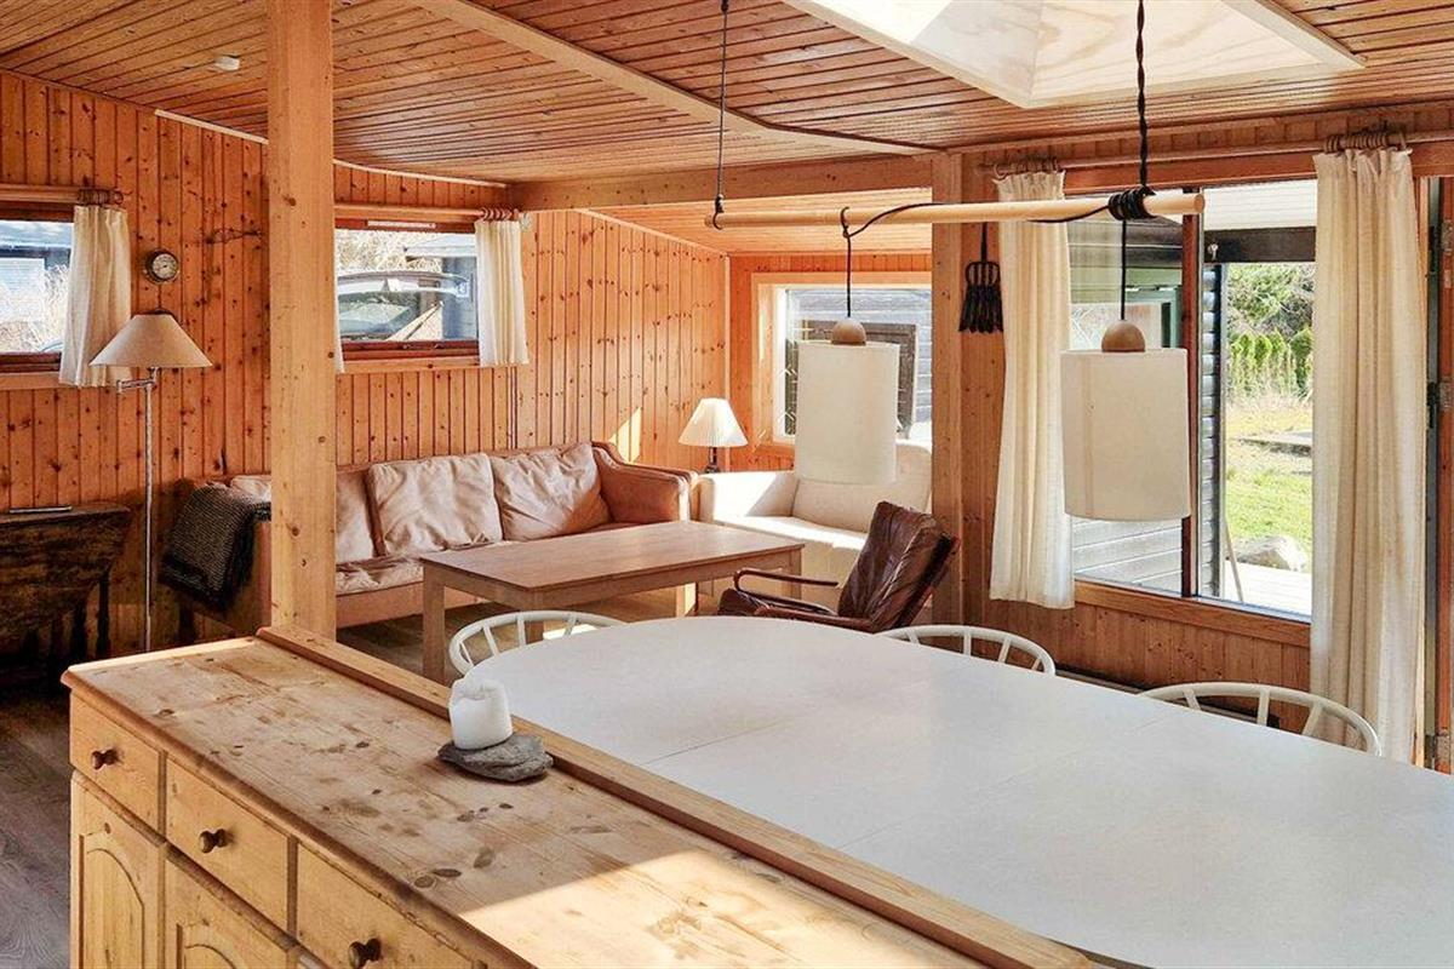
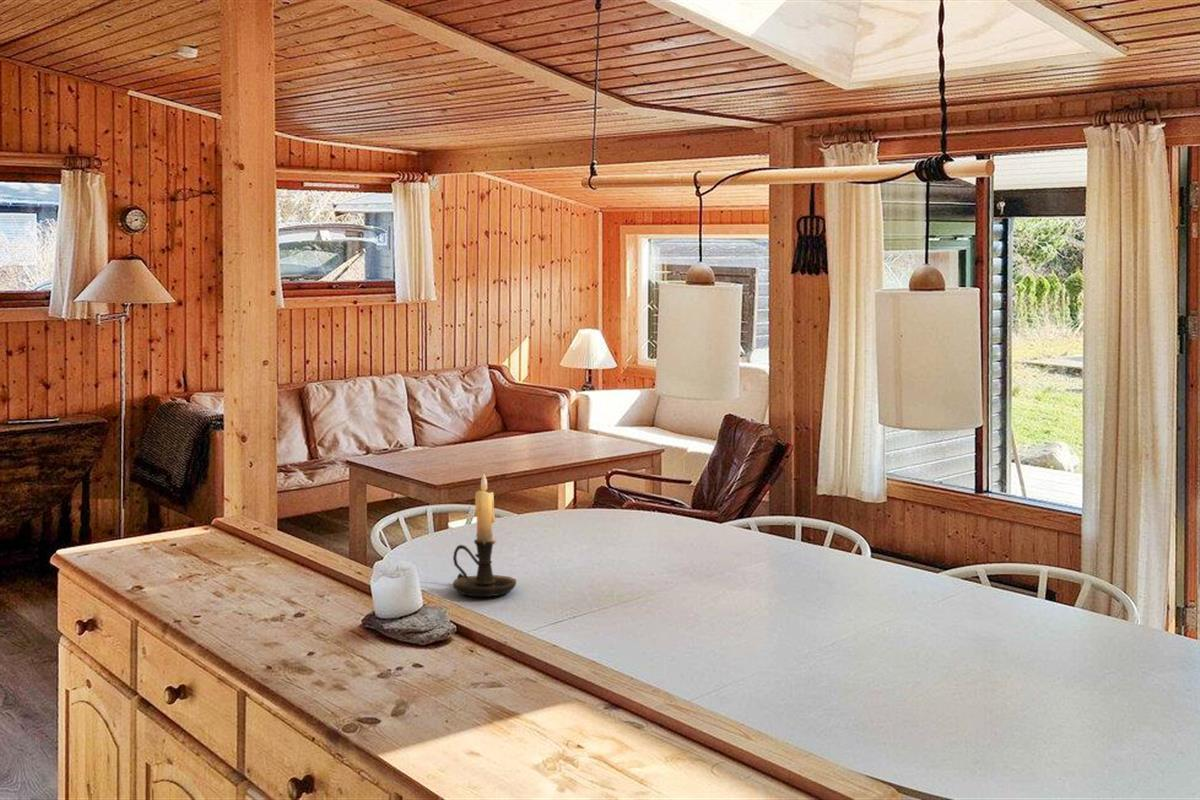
+ candle holder [452,473,517,597]
